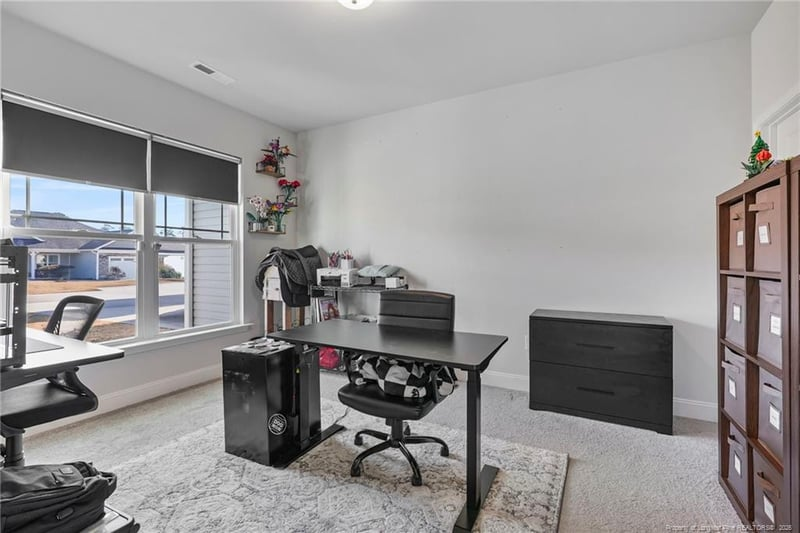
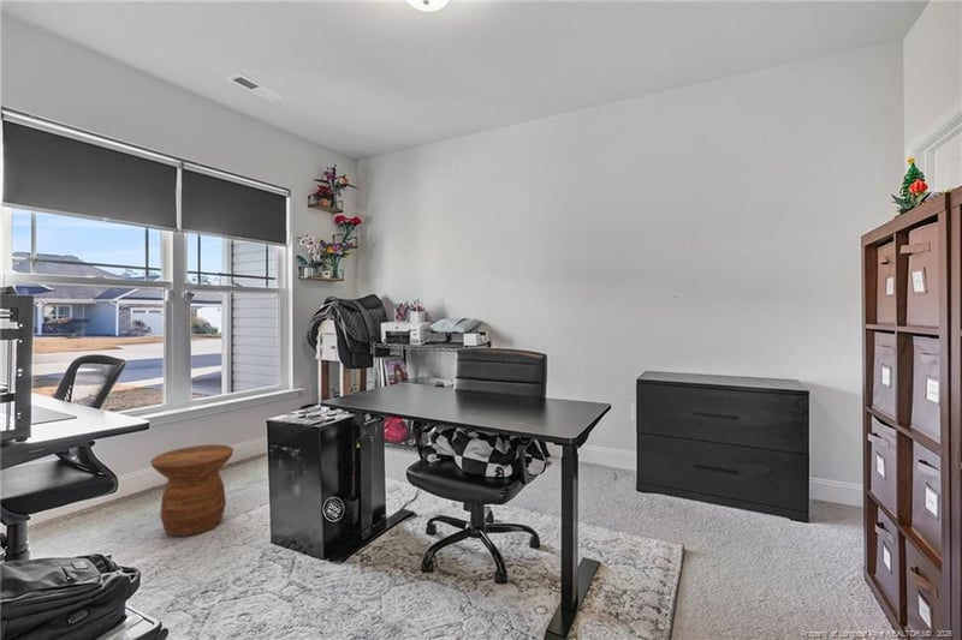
+ side table [149,443,234,538]
